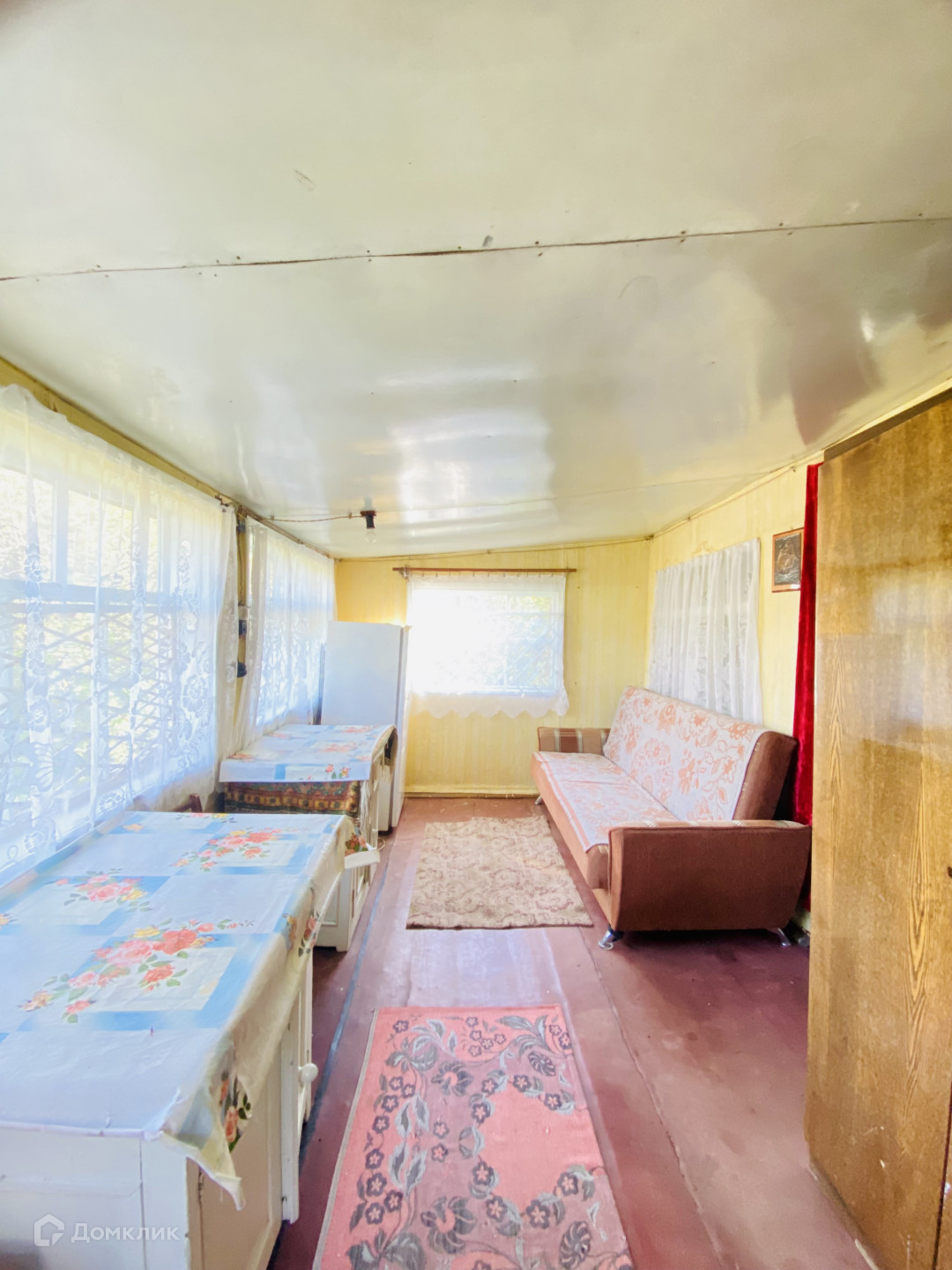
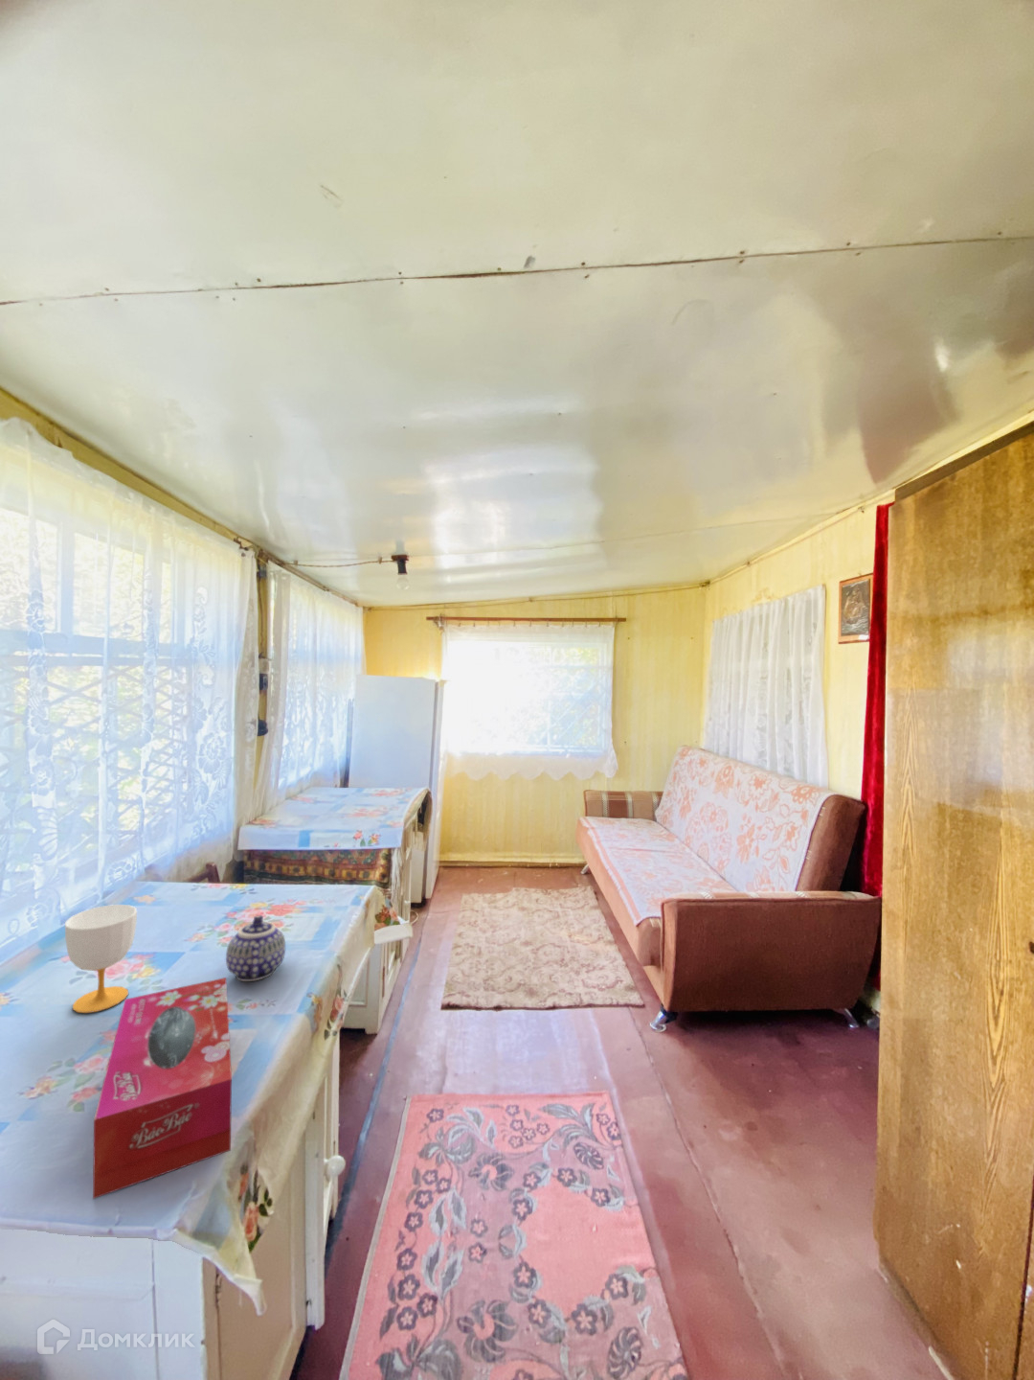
+ cup [64,904,138,1014]
+ tissue box [92,977,232,1200]
+ teapot [225,914,287,982]
